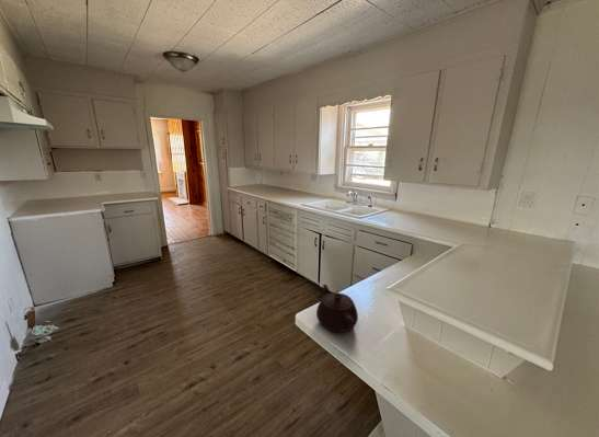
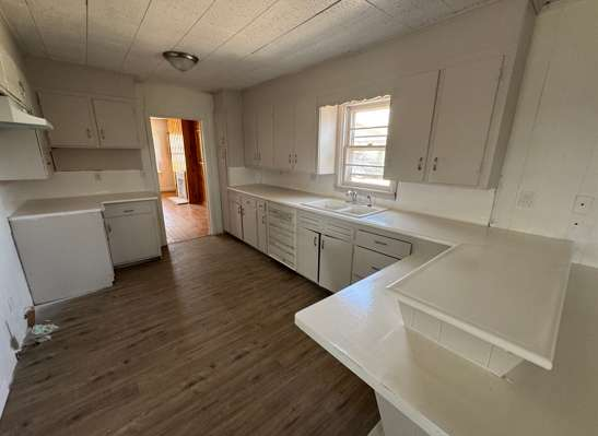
- teapot [315,283,359,333]
